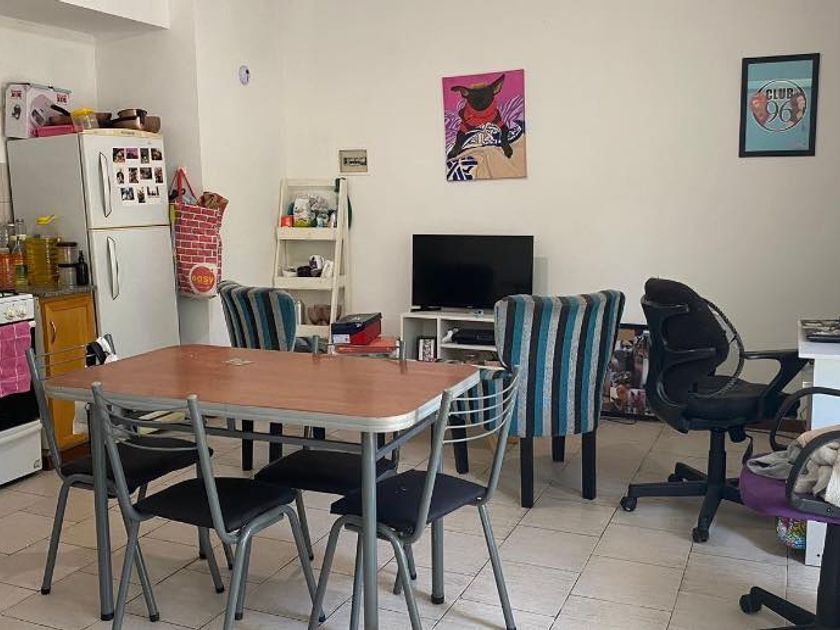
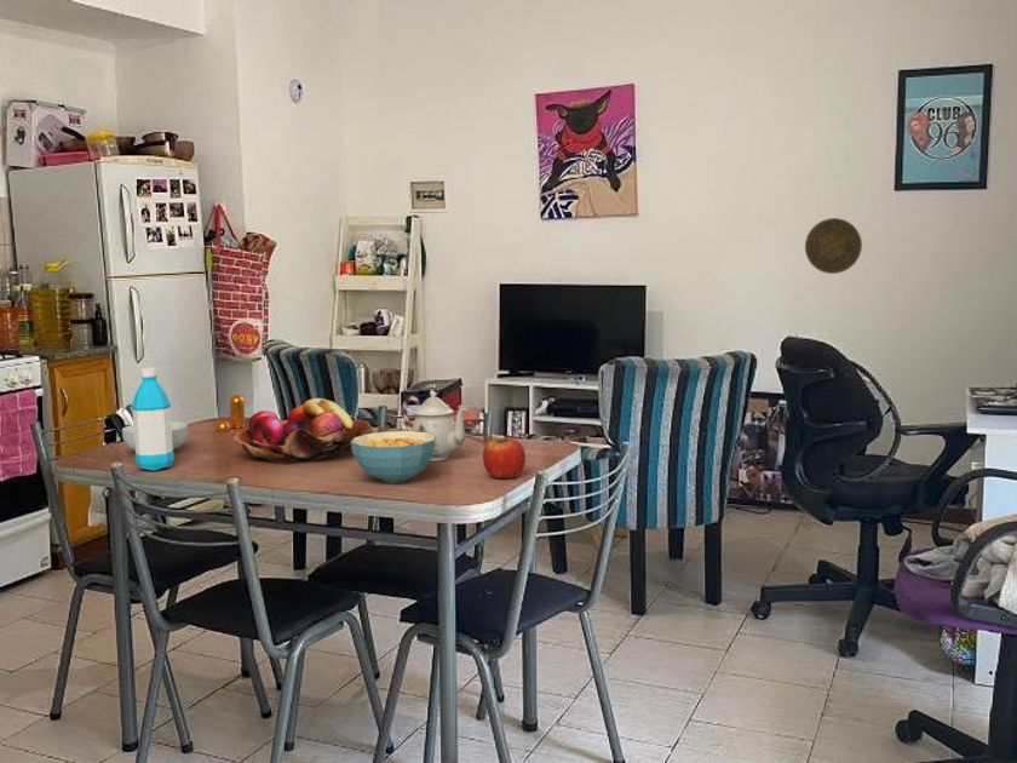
+ cereal bowl [121,420,189,452]
+ water bottle [131,367,176,472]
+ teapot [402,389,470,463]
+ pepper shaker [214,394,246,432]
+ fruit basket [232,397,374,465]
+ apple [482,434,527,480]
+ cereal bowl [351,430,436,484]
+ decorative plate [804,217,863,275]
